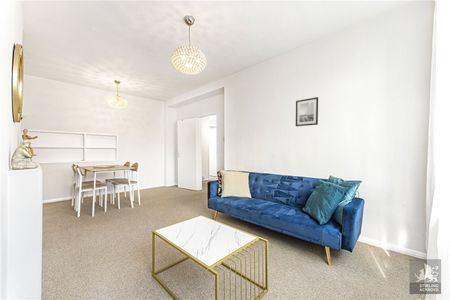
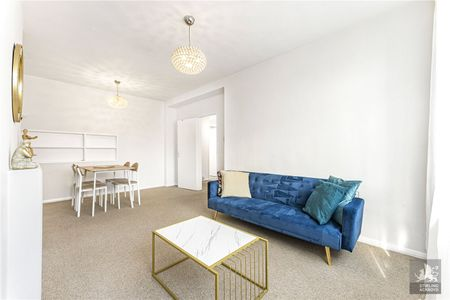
- wall art [295,96,319,127]
